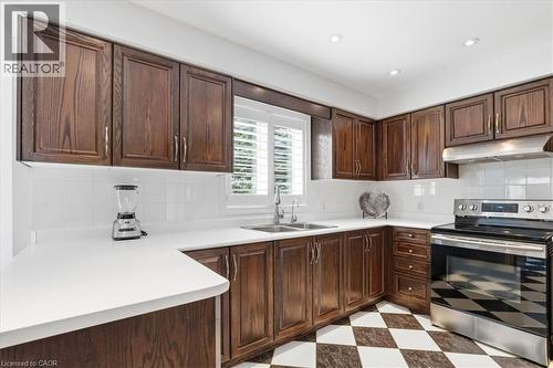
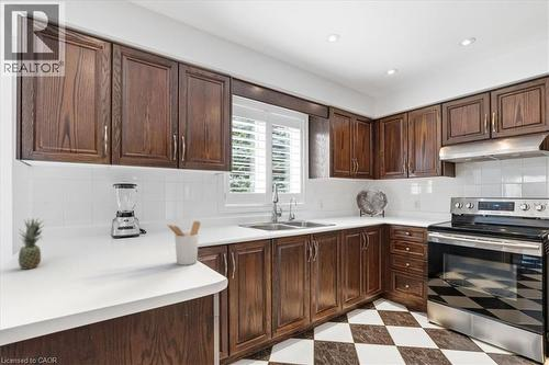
+ utensil holder [166,220,201,266]
+ fruit [18,217,46,271]
